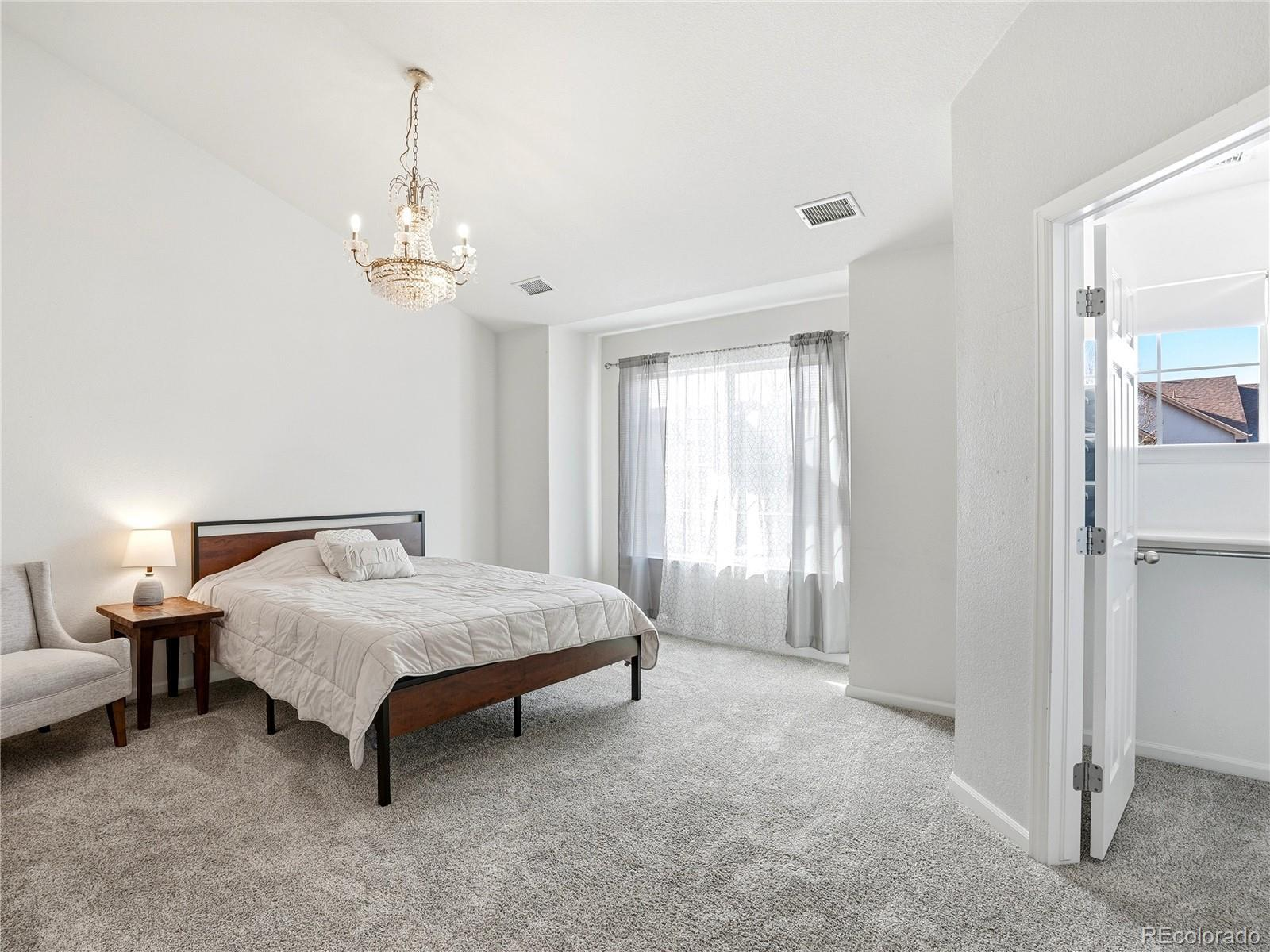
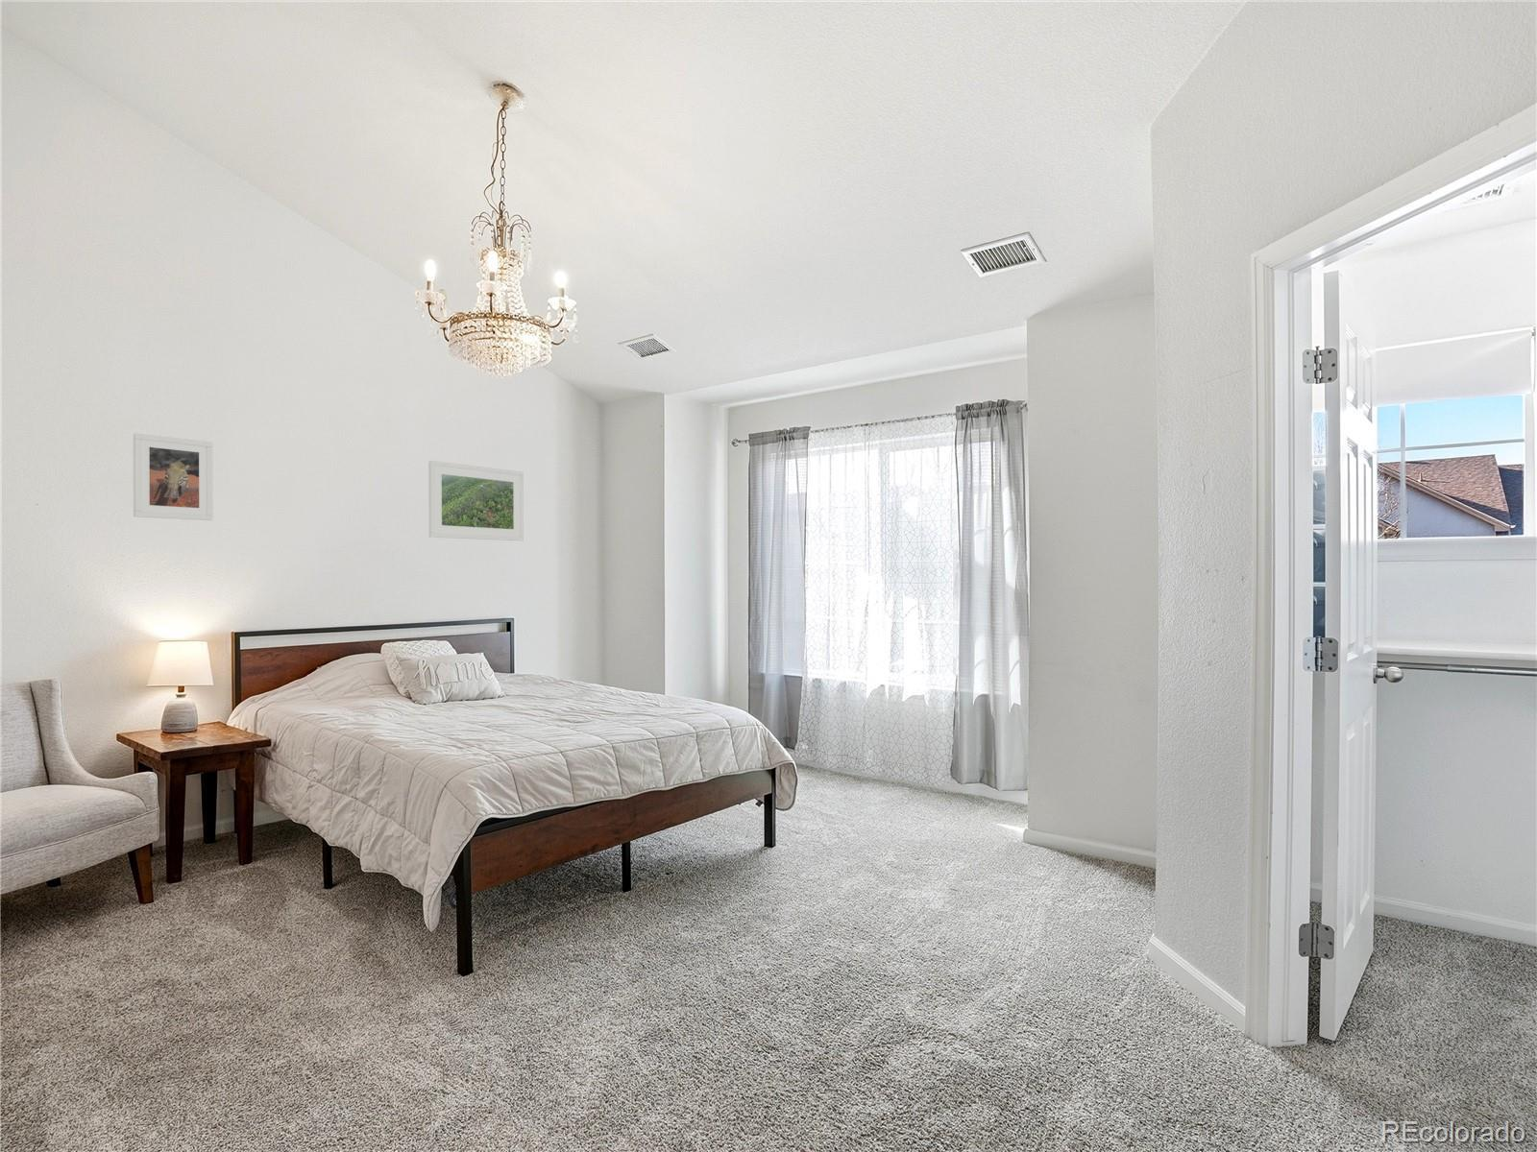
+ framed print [427,460,524,541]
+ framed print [133,432,213,522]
